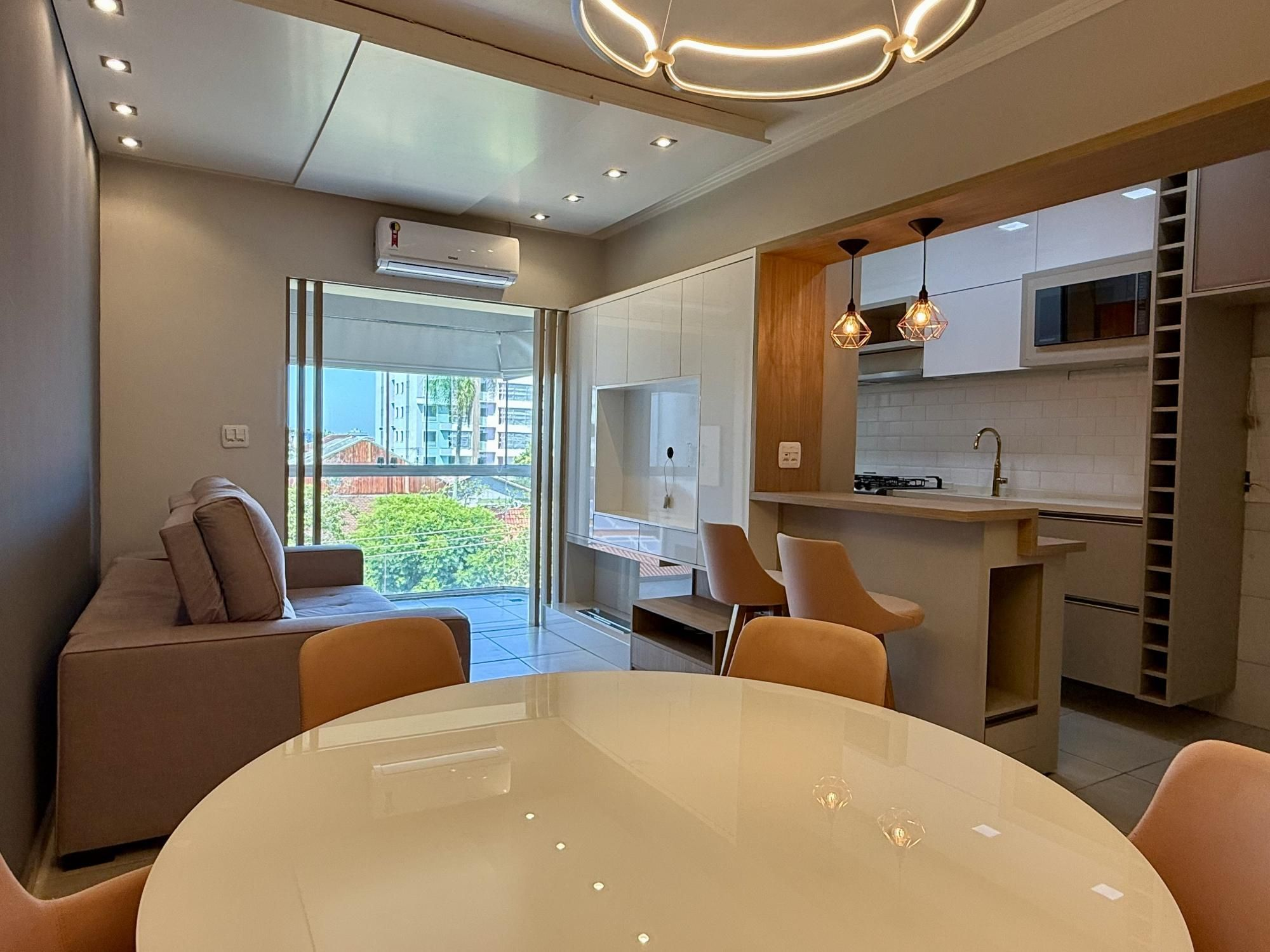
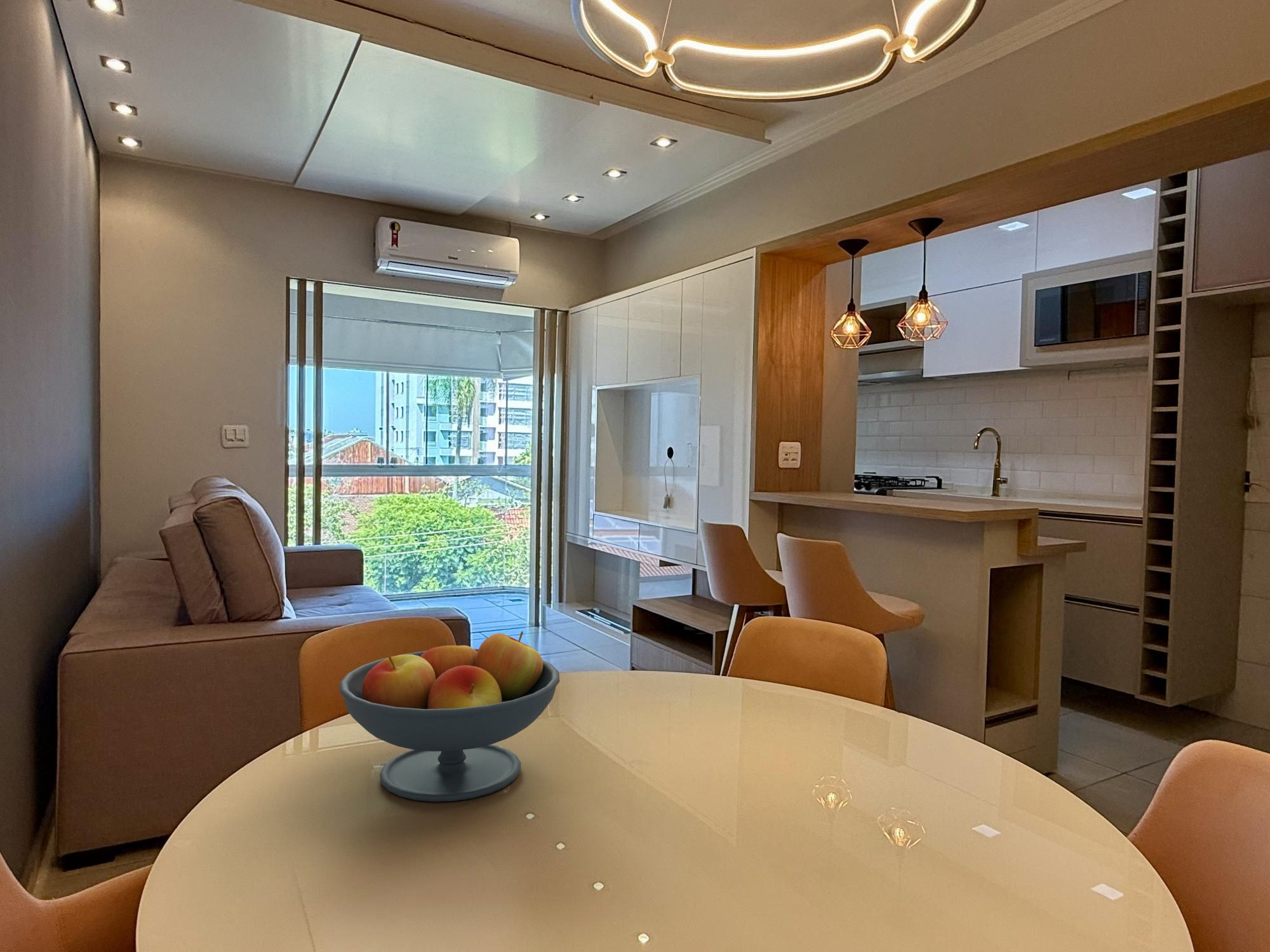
+ fruit bowl [339,631,560,802]
